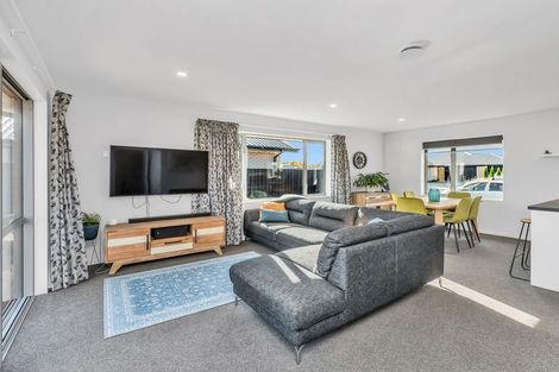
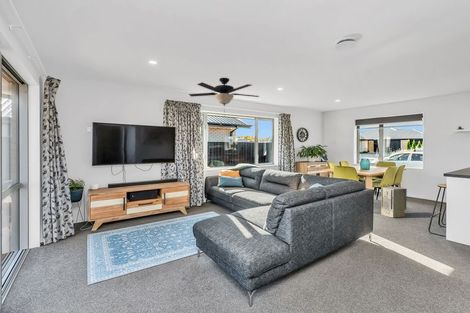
+ ceiling fan [188,77,260,117]
+ air purifier [380,186,408,218]
